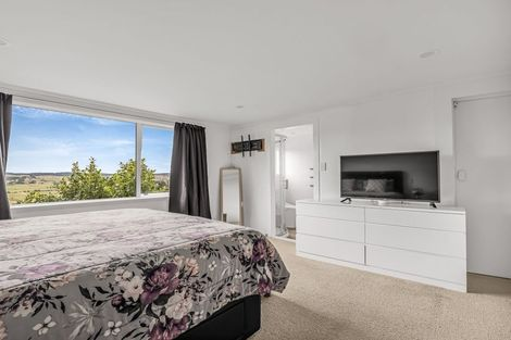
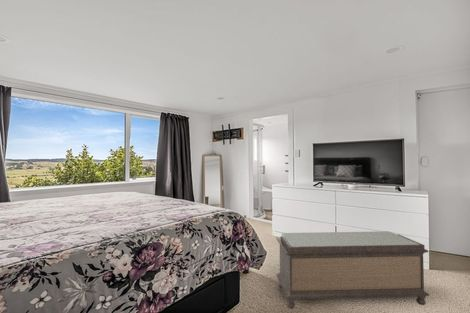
+ bench [275,230,430,310]
